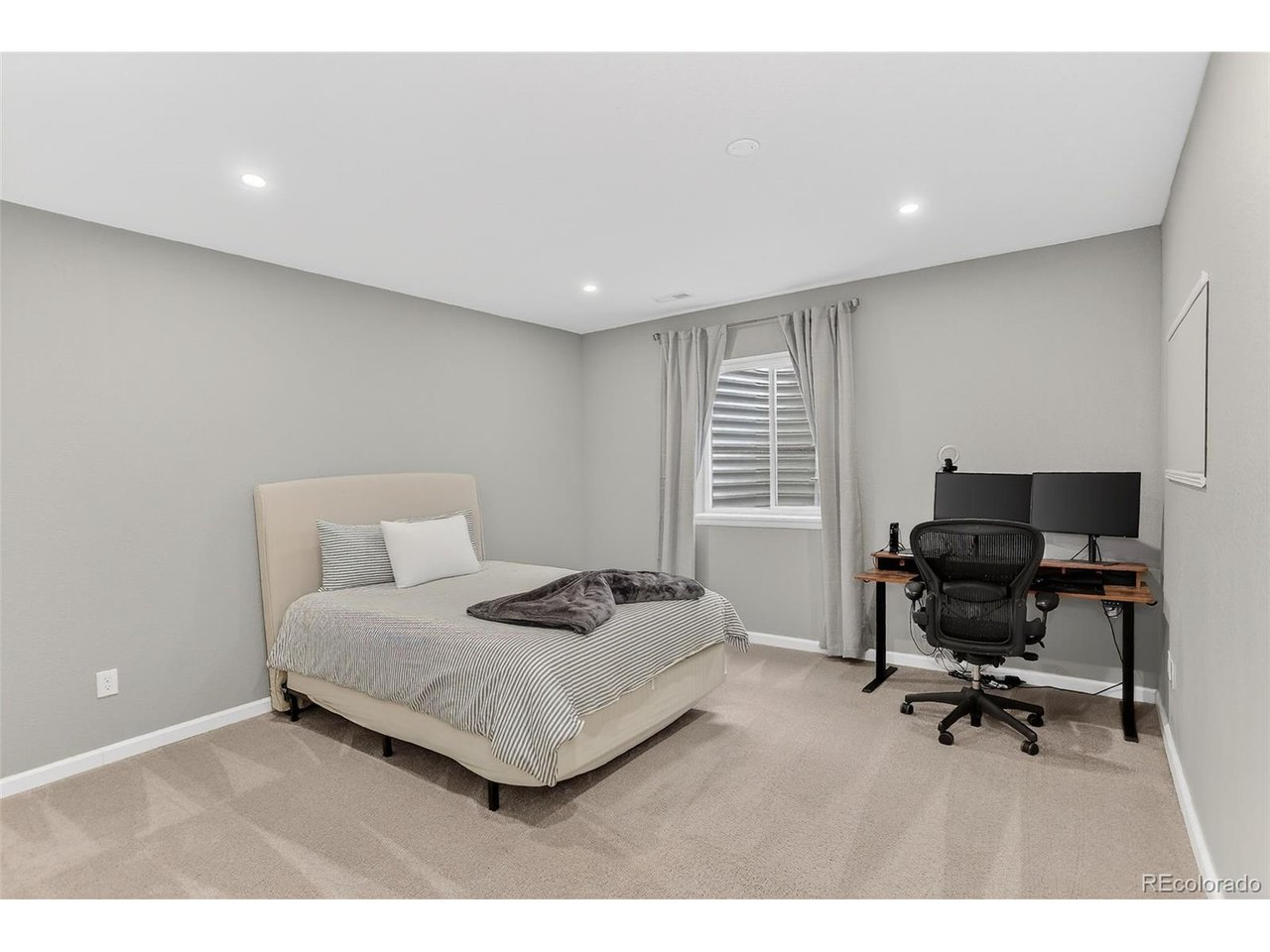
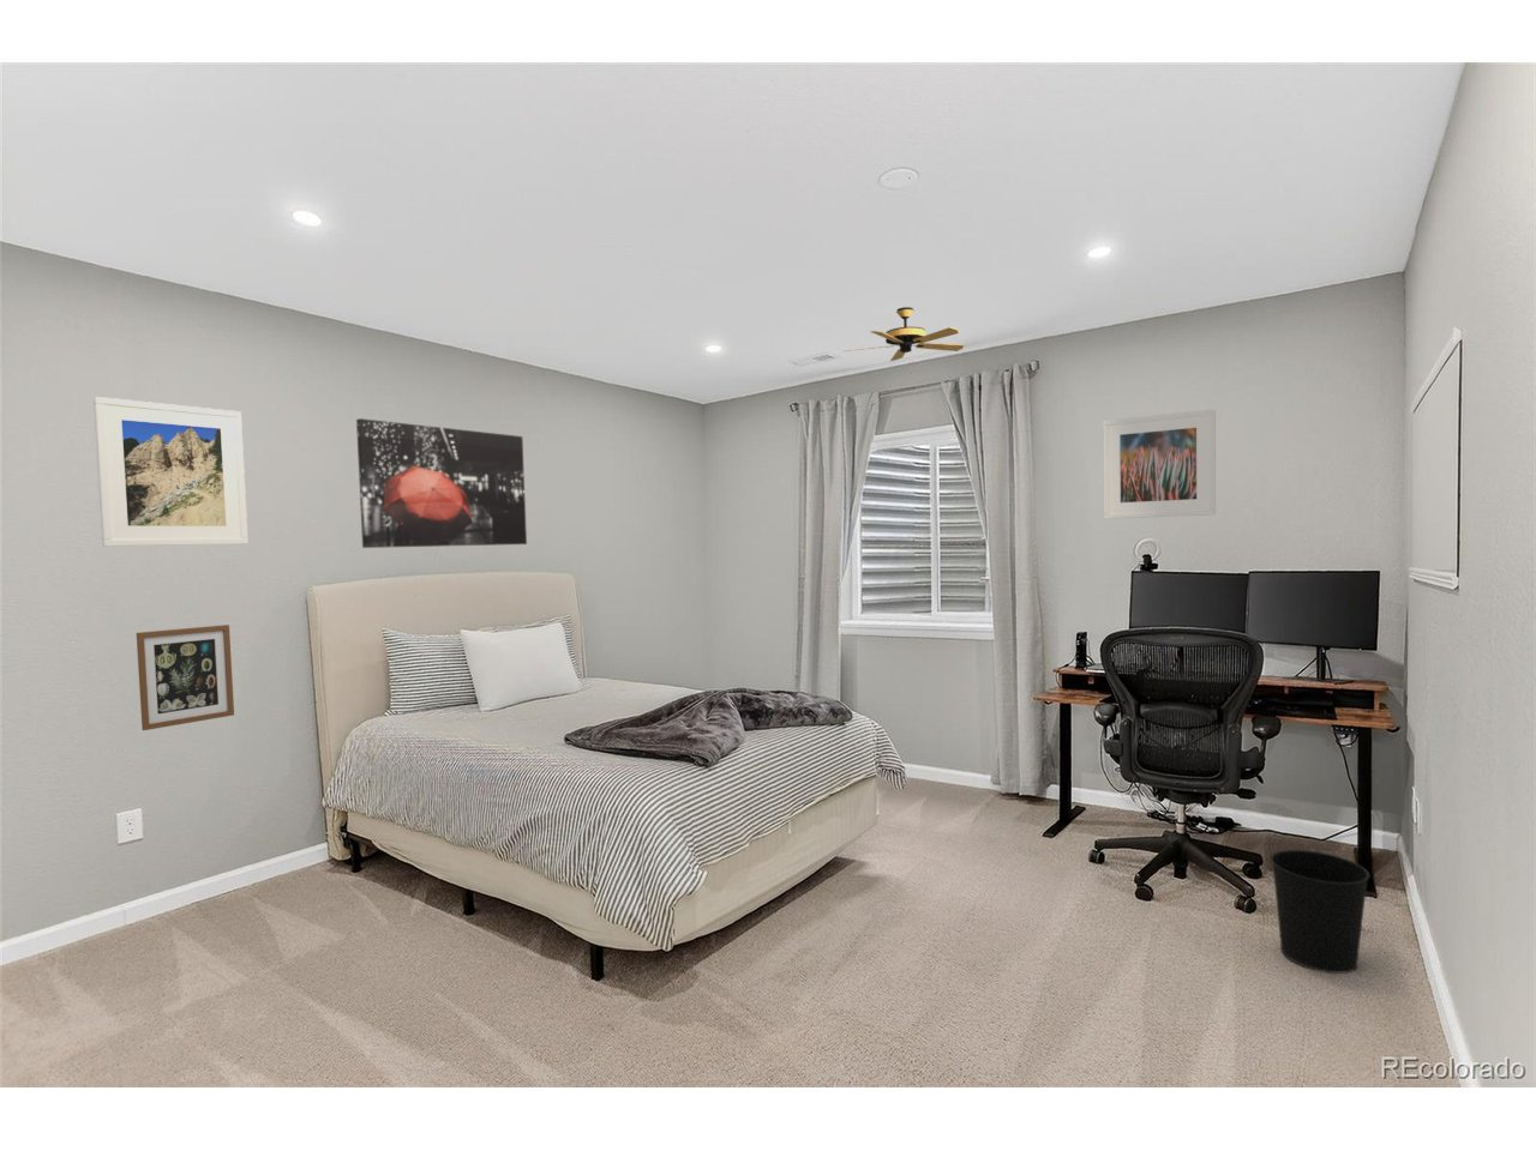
+ wall art [135,624,235,731]
+ ceiling fan [845,306,965,374]
+ wastebasket [1270,849,1370,974]
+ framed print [1102,407,1217,520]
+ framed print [92,395,249,548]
+ wall art [356,417,529,549]
